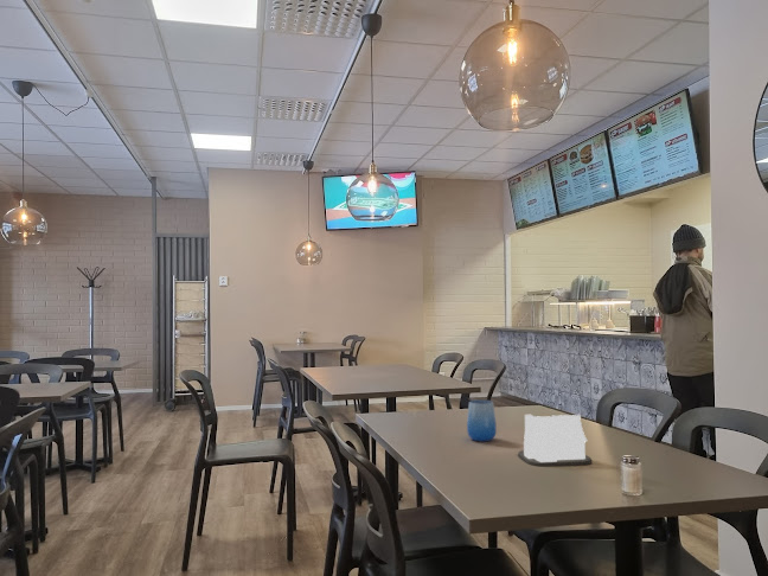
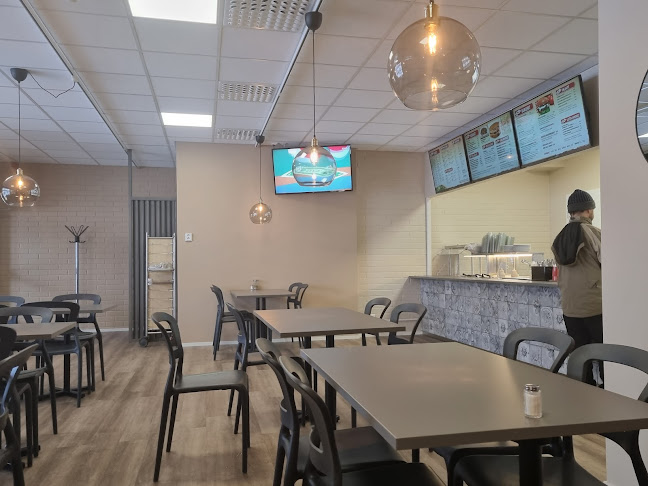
- cup [466,398,498,442]
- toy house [517,414,593,467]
